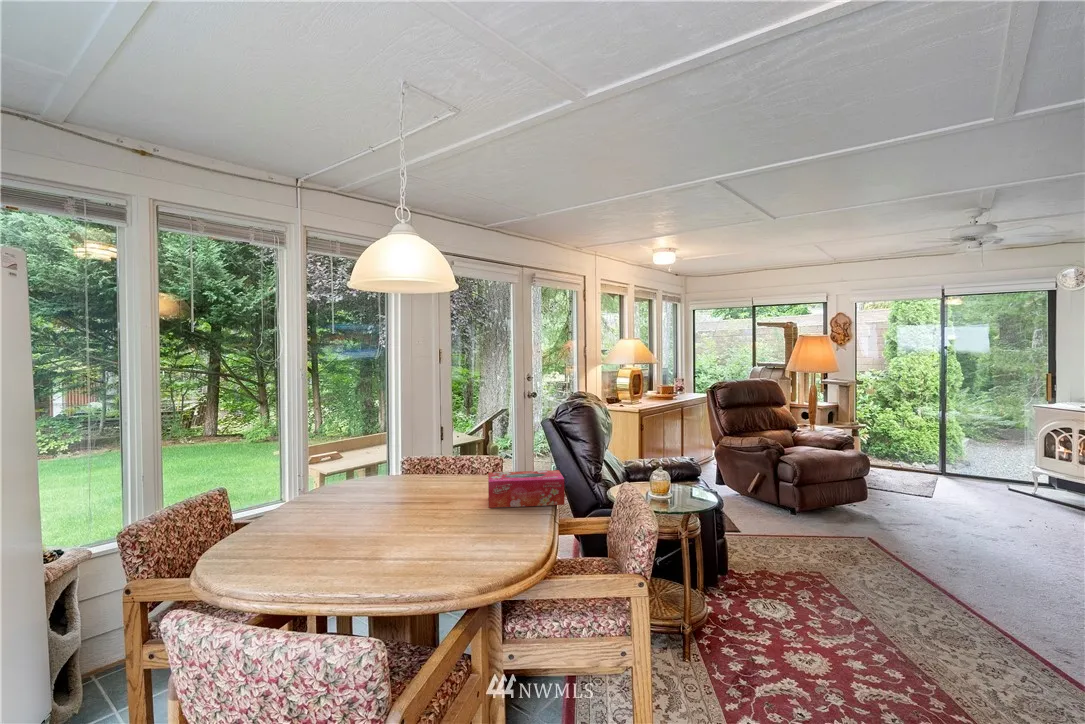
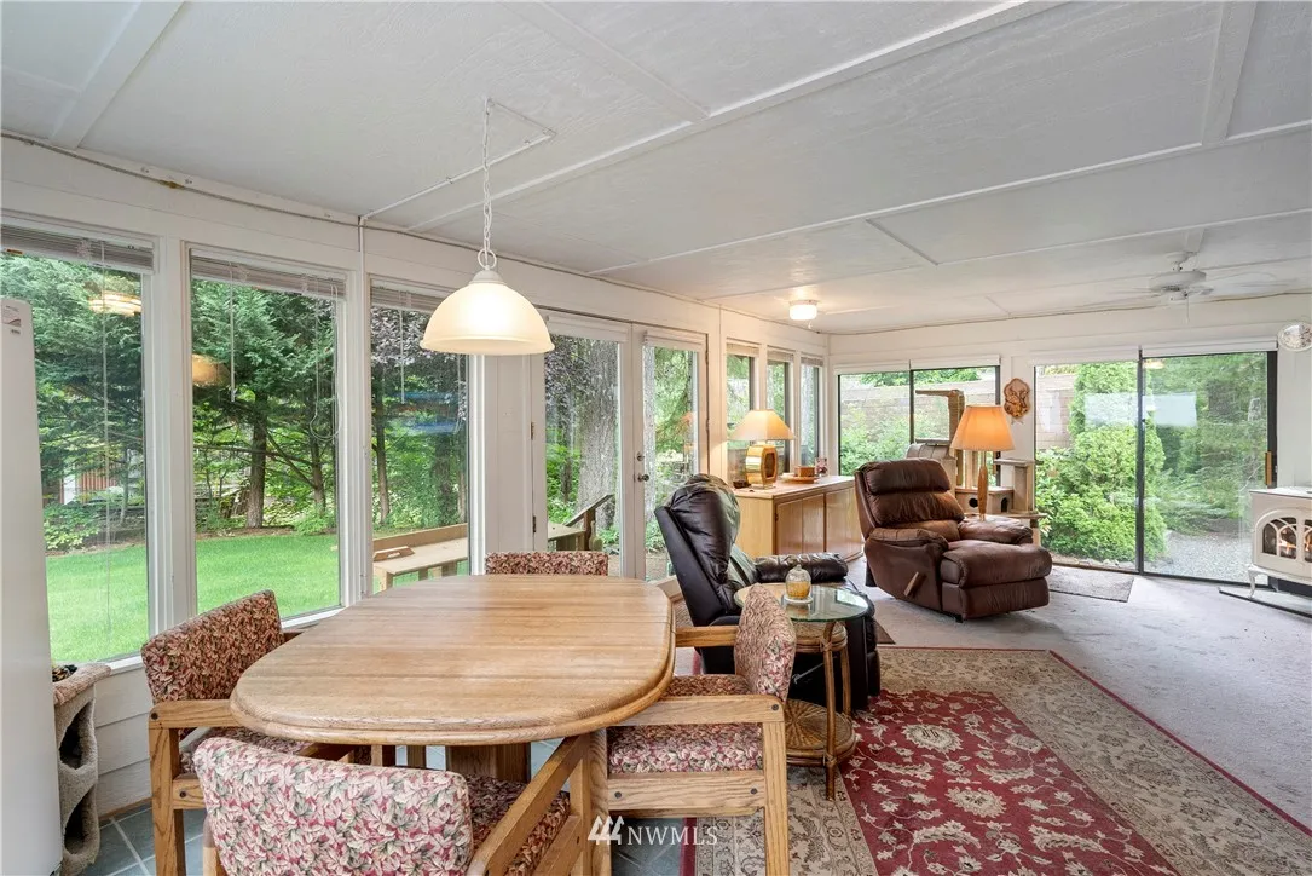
- tissue box [487,469,566,509]
